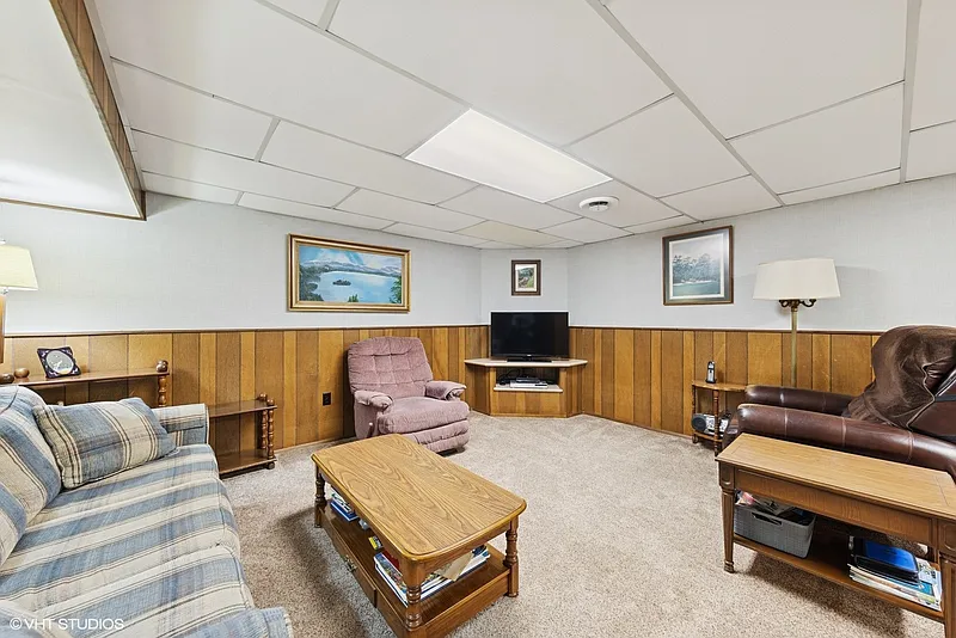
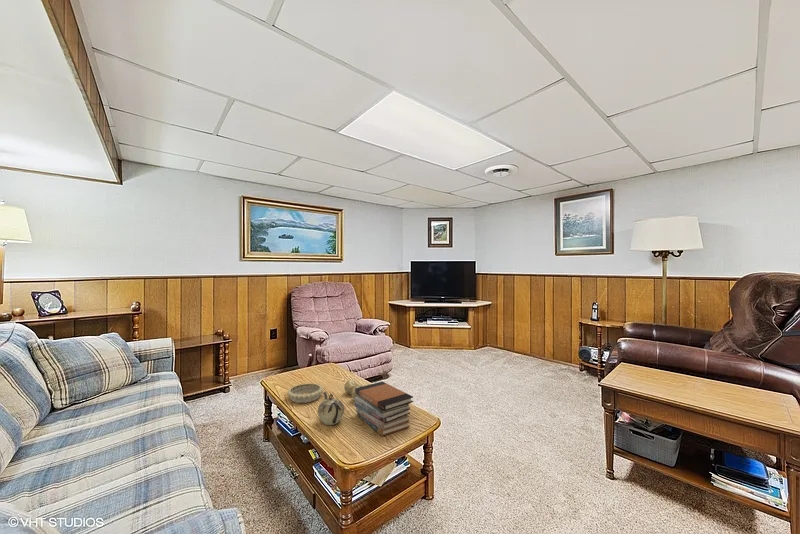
+ decorative ball [343,379,363,400]
+ decorative bowl [286,382,324,404]
+ teapot [317,391,345,426]
+ book stack [354,380,414,437]
